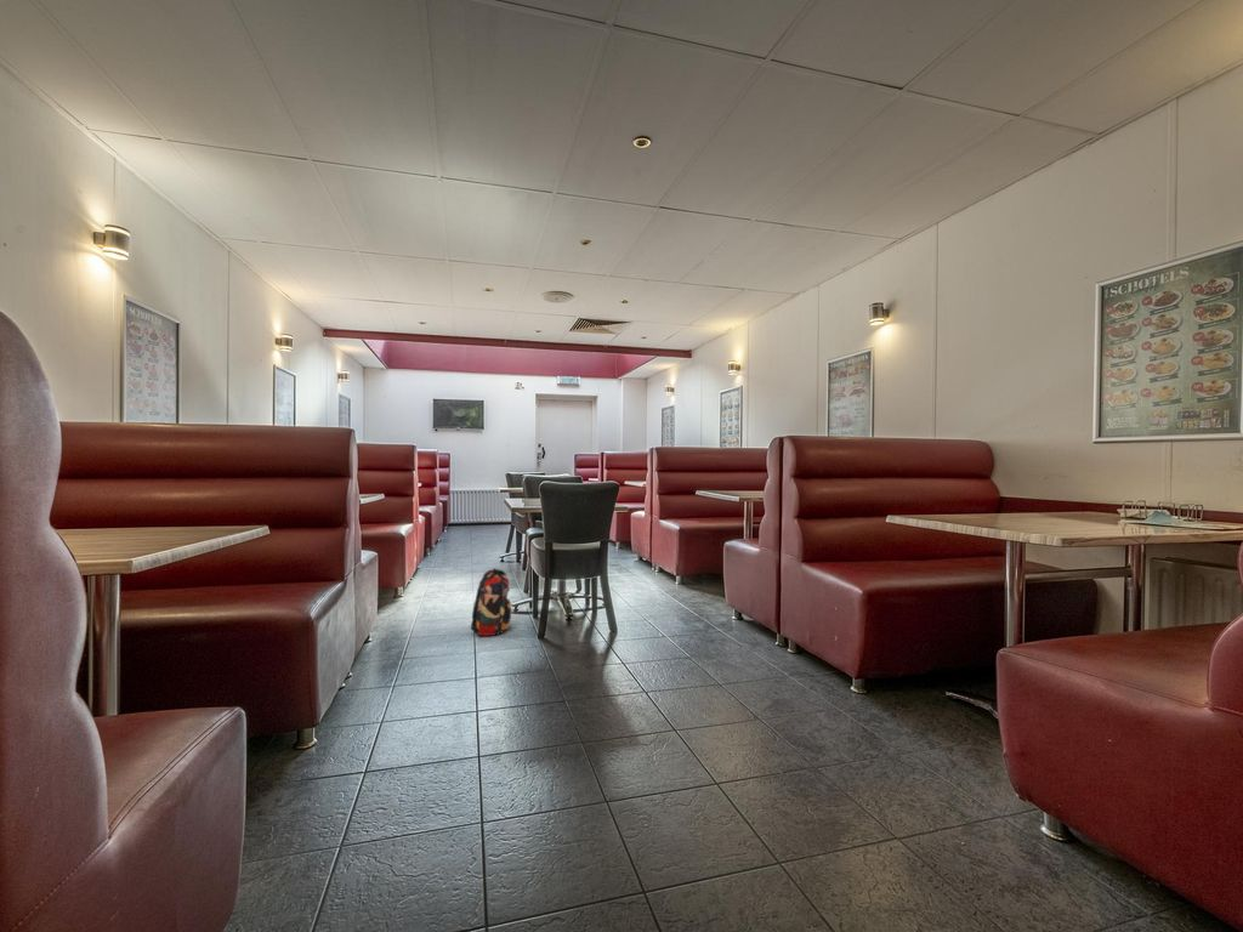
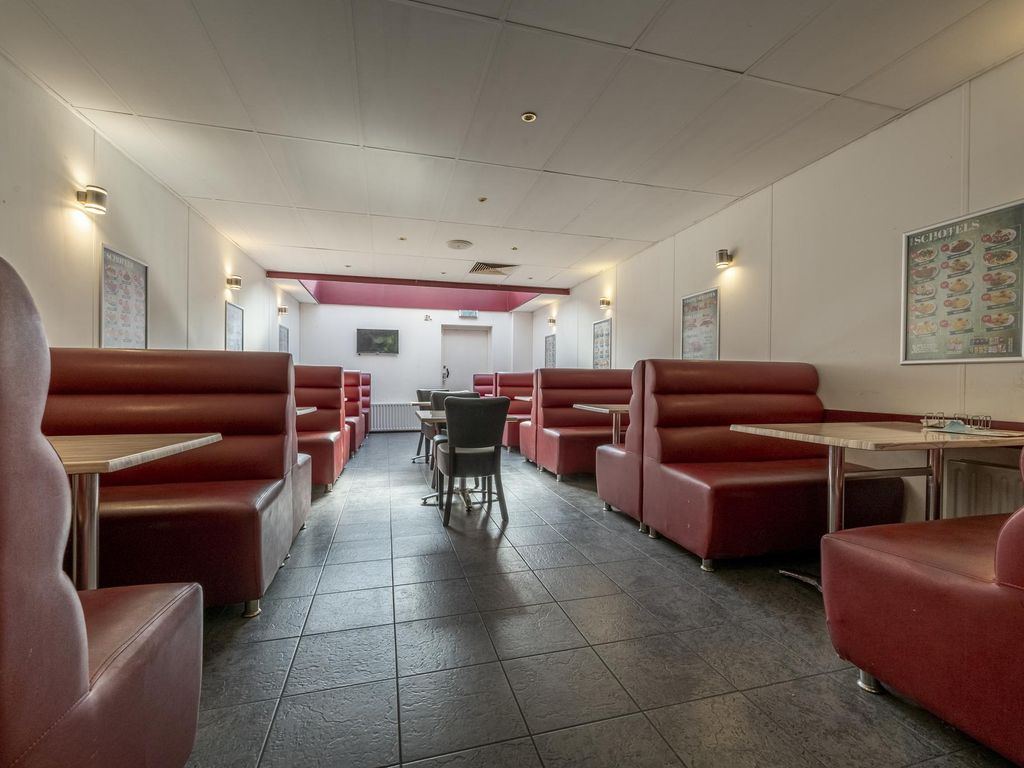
- backpack [470,567,512,637]
